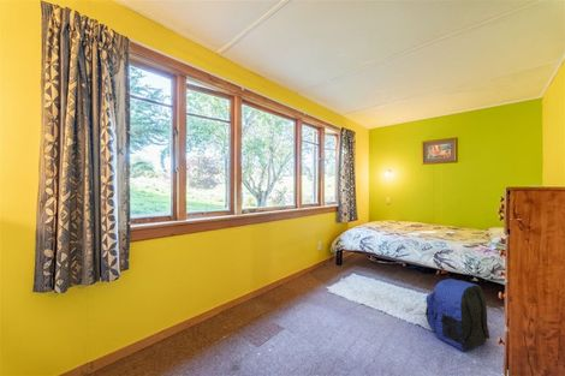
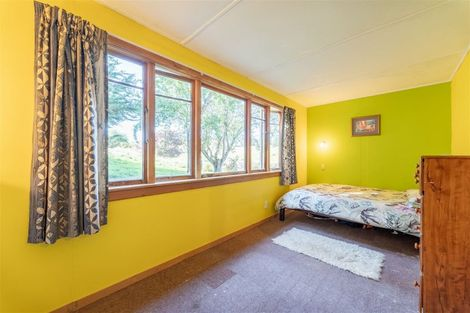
- backpack [423,277,490,352]
